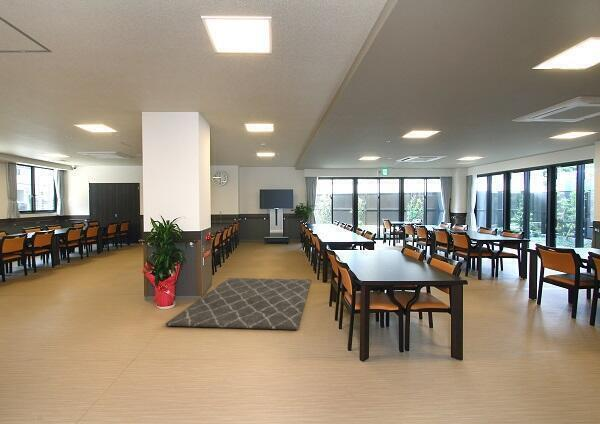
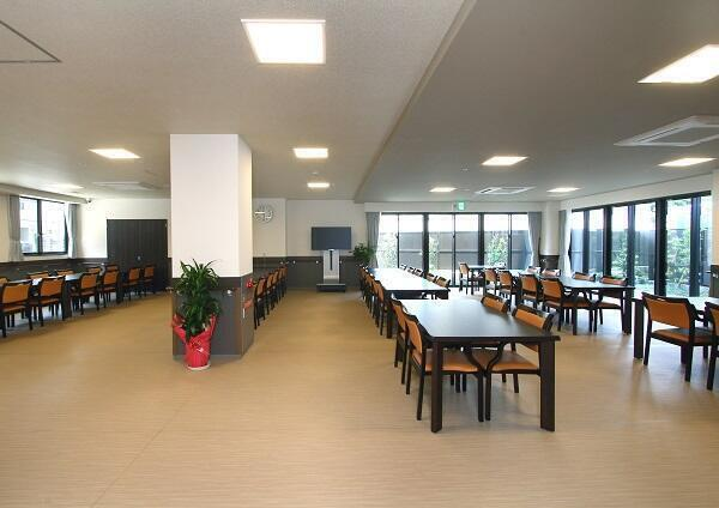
- rug [165,277,312,331]
